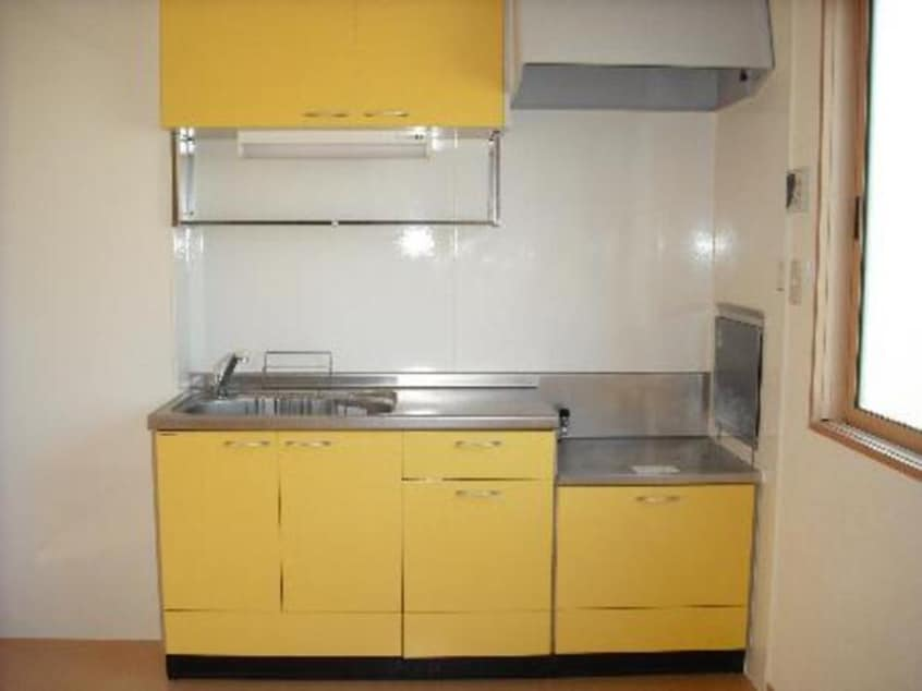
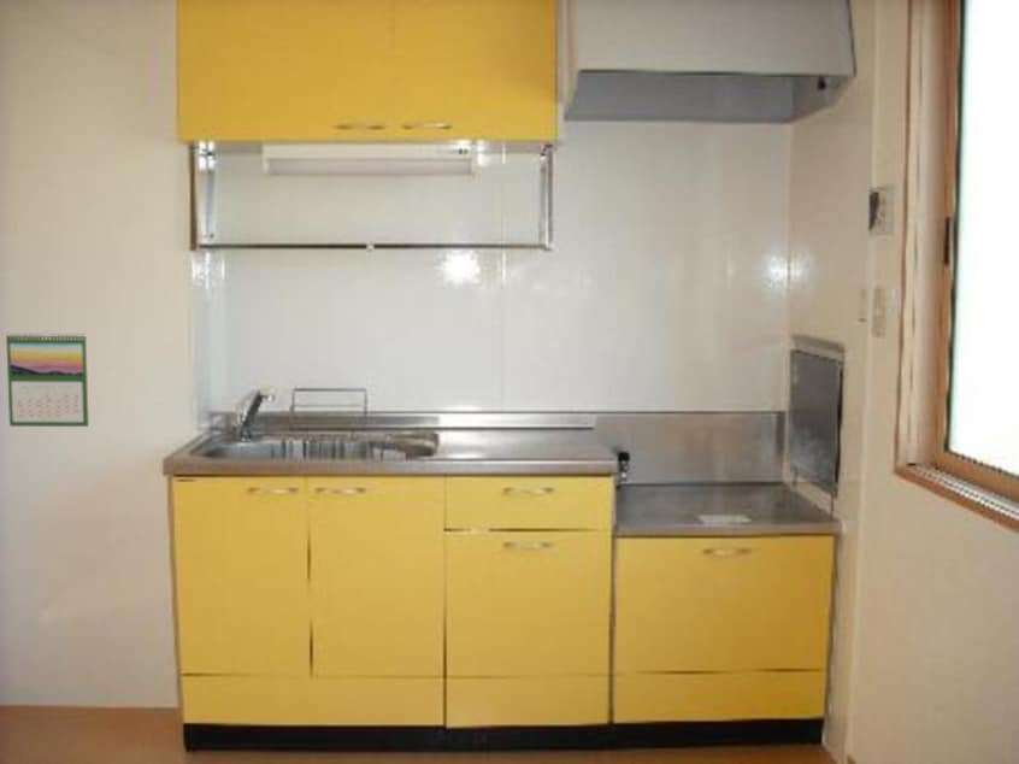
+ calendar [5,330,90,428]
